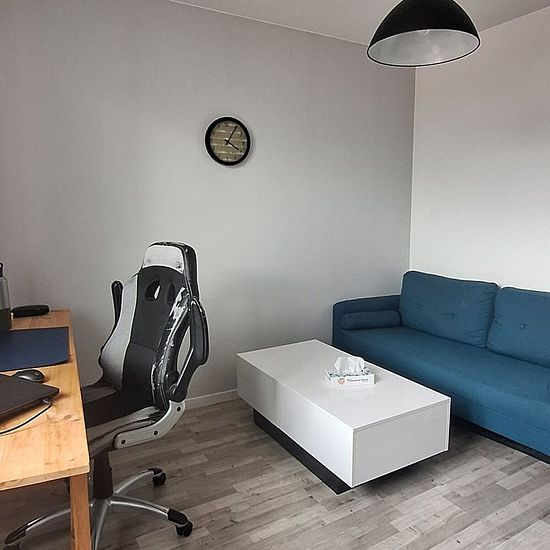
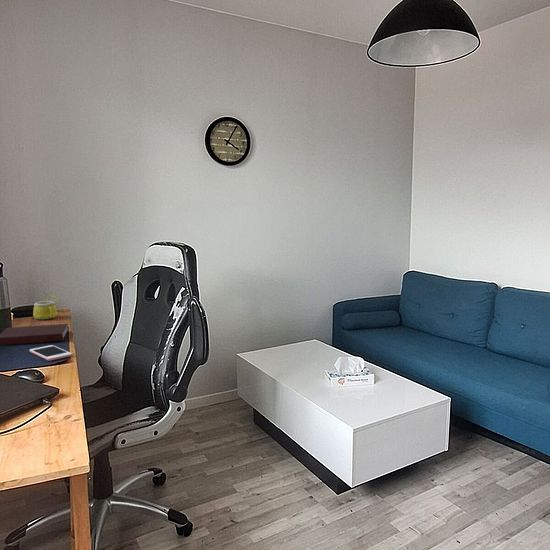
+ cell phone [29,344,73,362]
+ mug [32,295,58,321]
+ notebook [0,323,69,346]
